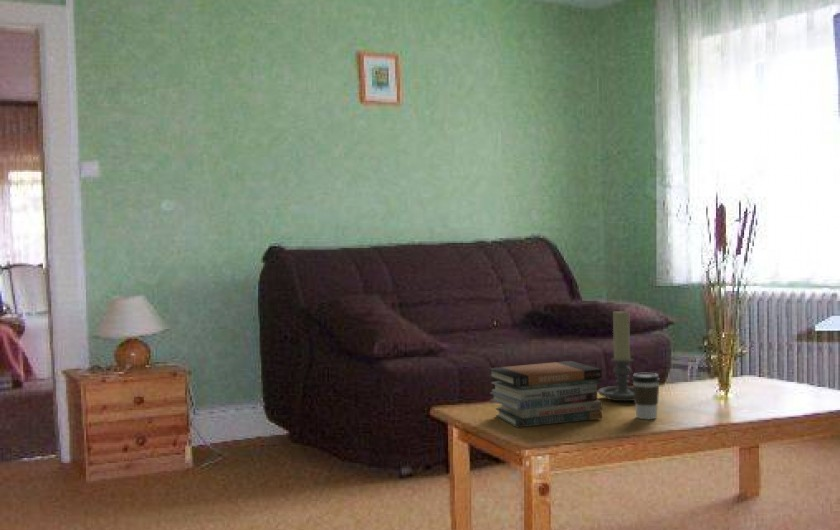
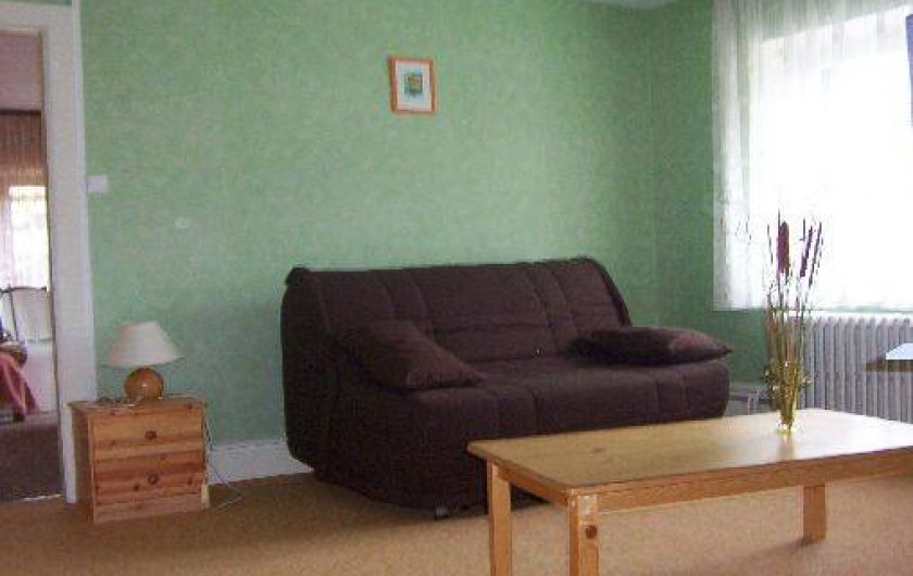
- candle holder [597,309,634,402]
- coffee cup [631,372,661,420]
- book stack [487,360,603,429]
